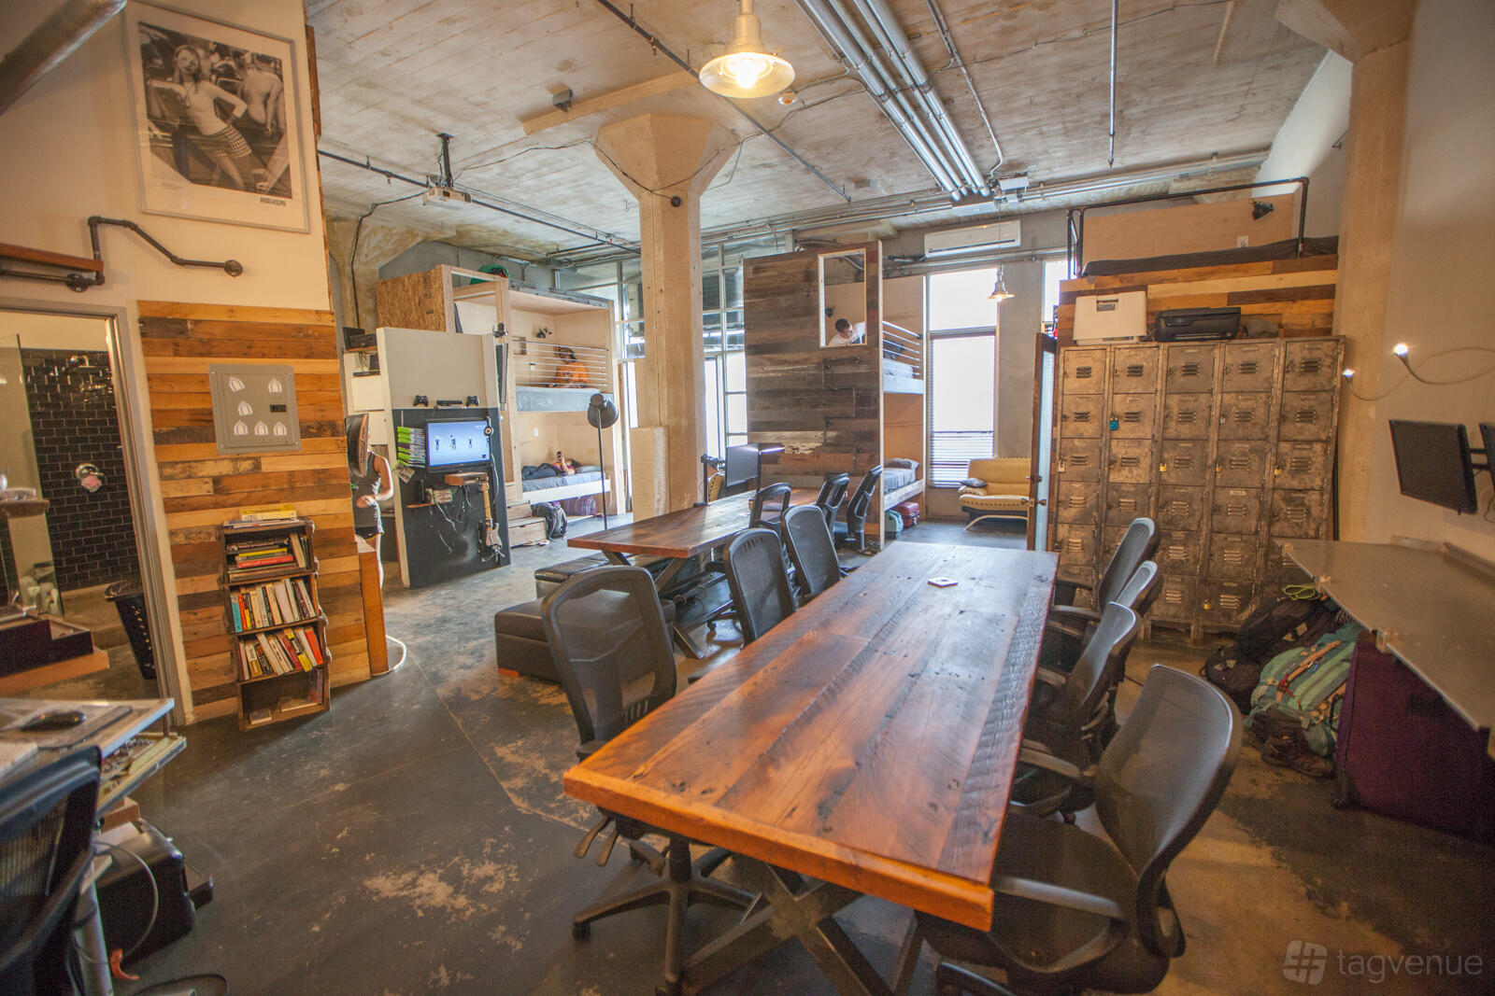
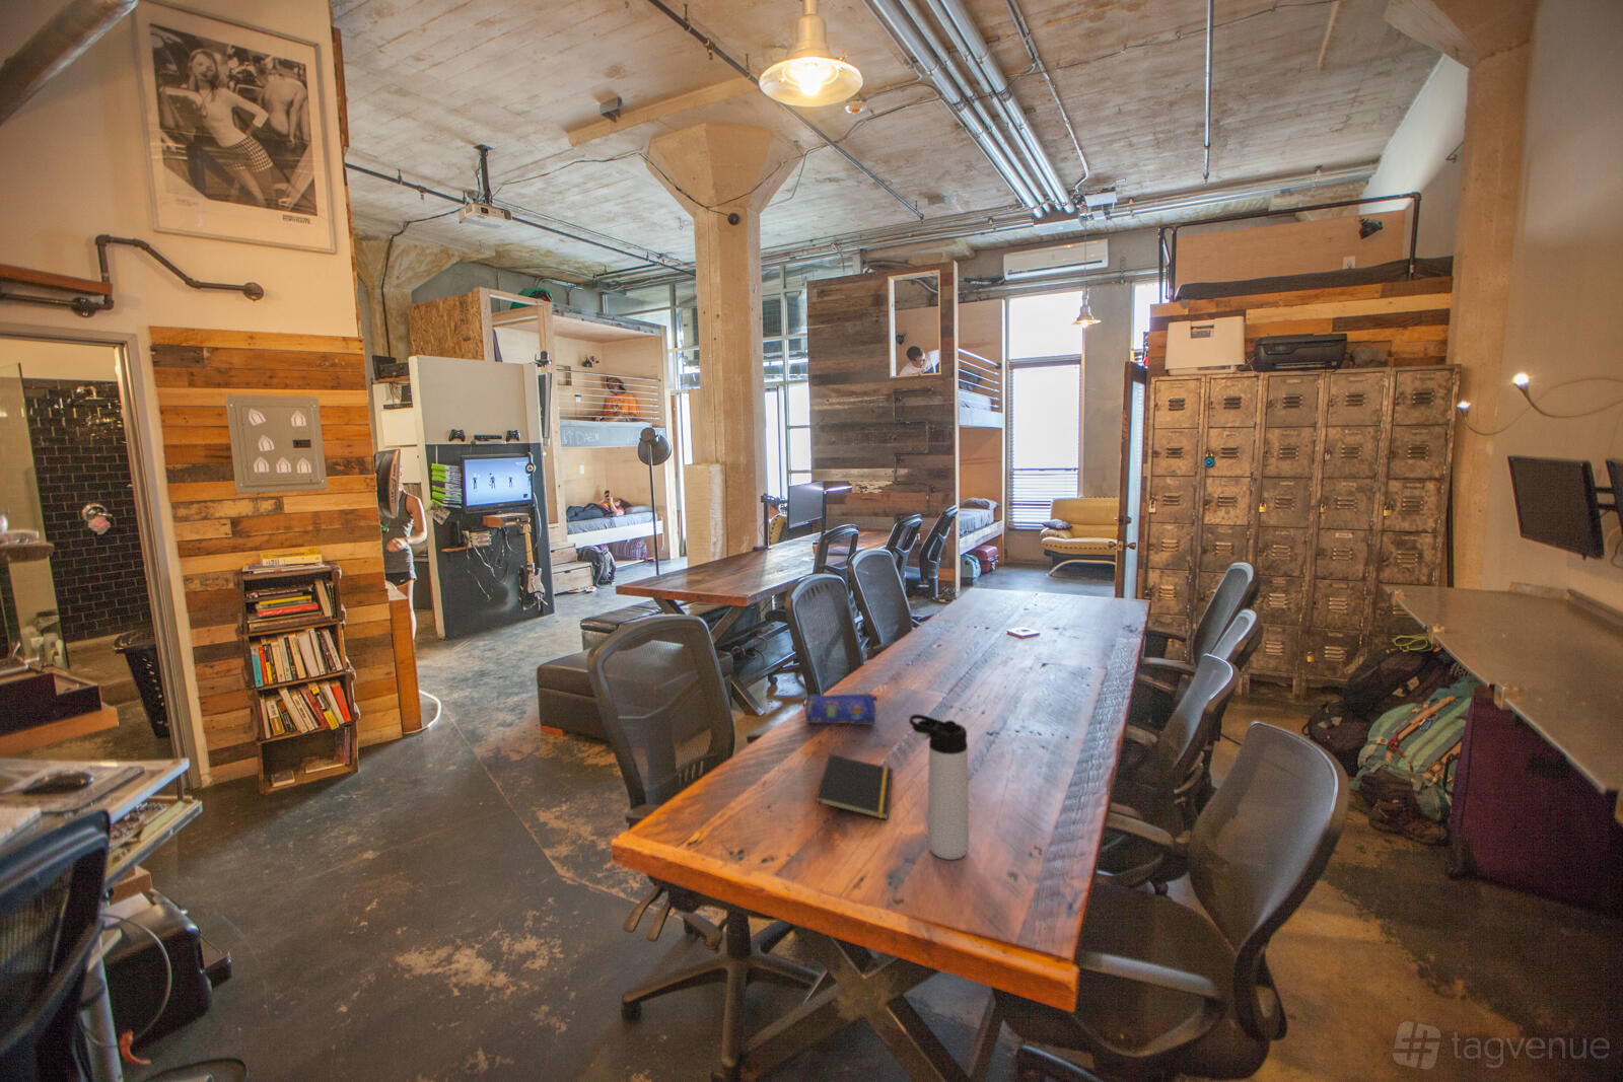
+ pencil case [803,692,878,725]
+ notepad [815,754,894,820]
+ thermos bottle [908,712,970,861]
